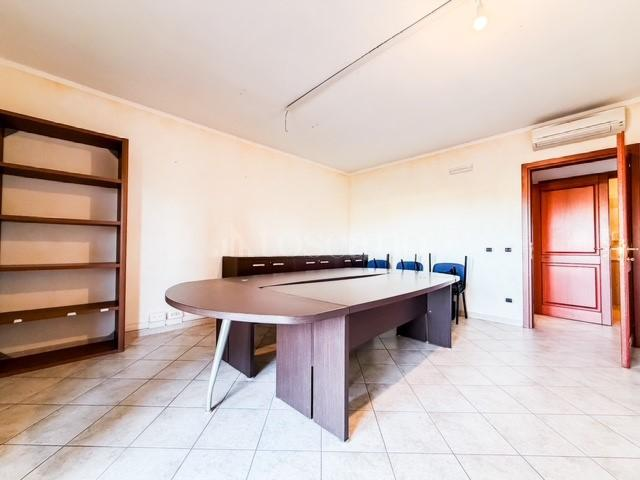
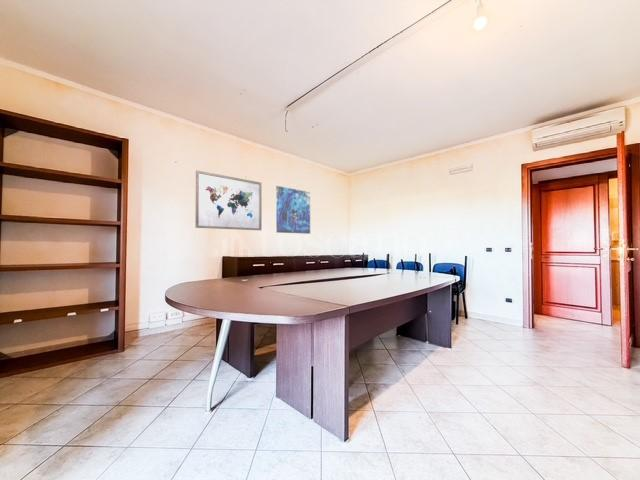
+ wall art [194,169,263,231]
+ map [275,185,311,235]
